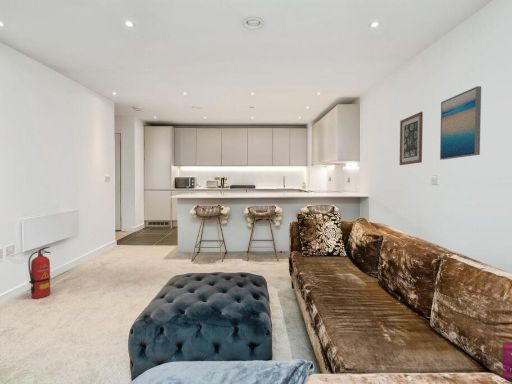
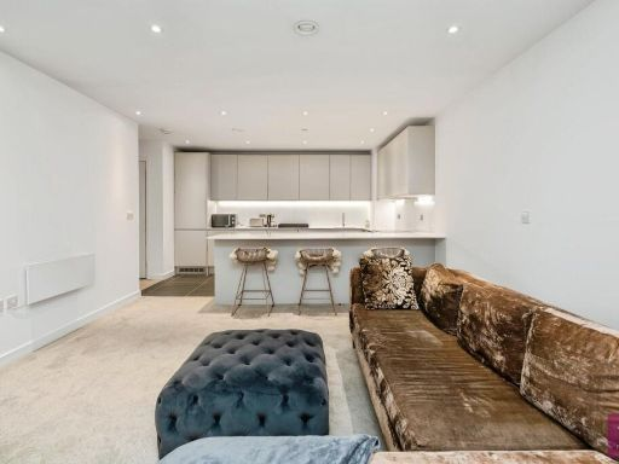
- wall art [399,111,424,166]
- fire extinguisher [27,246,52,299]
- wall art [439,85,482,161]
